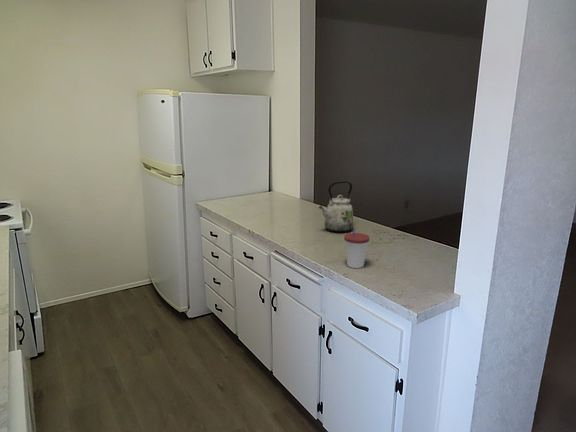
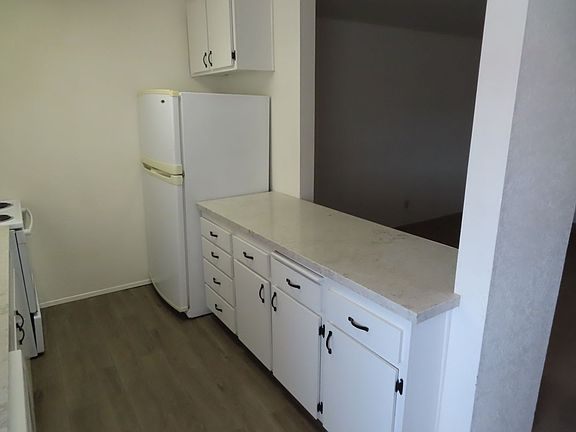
- cup [343,228,371,269]
- kettle [318,180,355,233]
